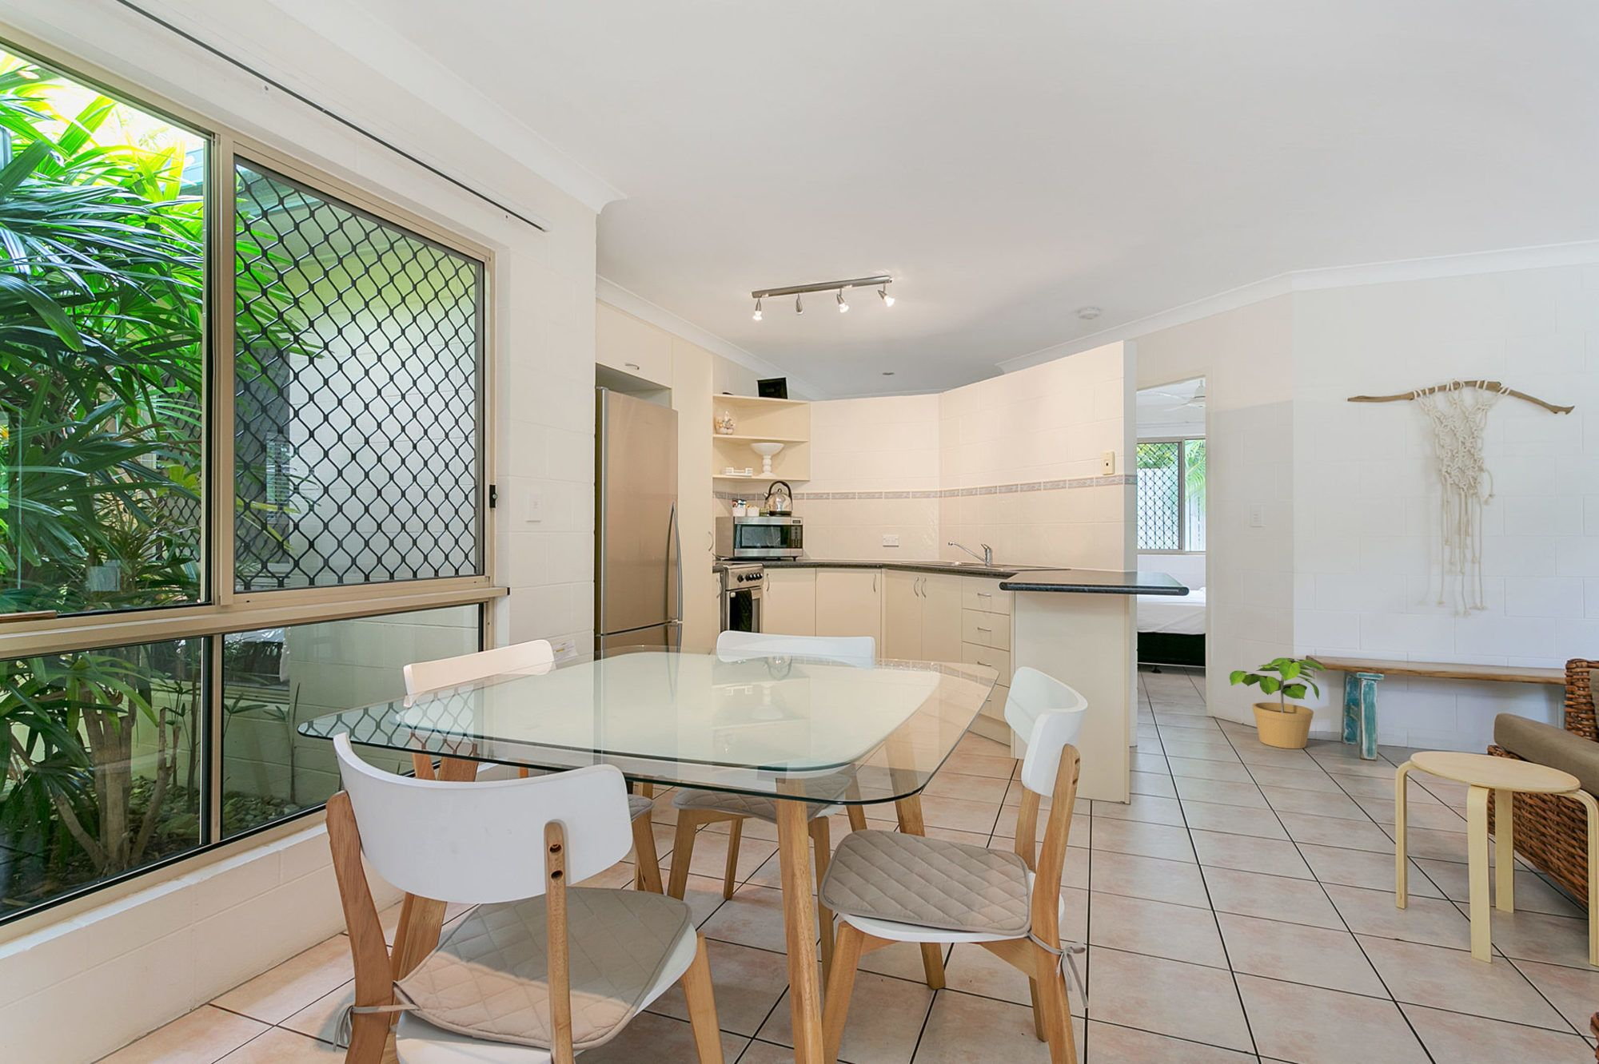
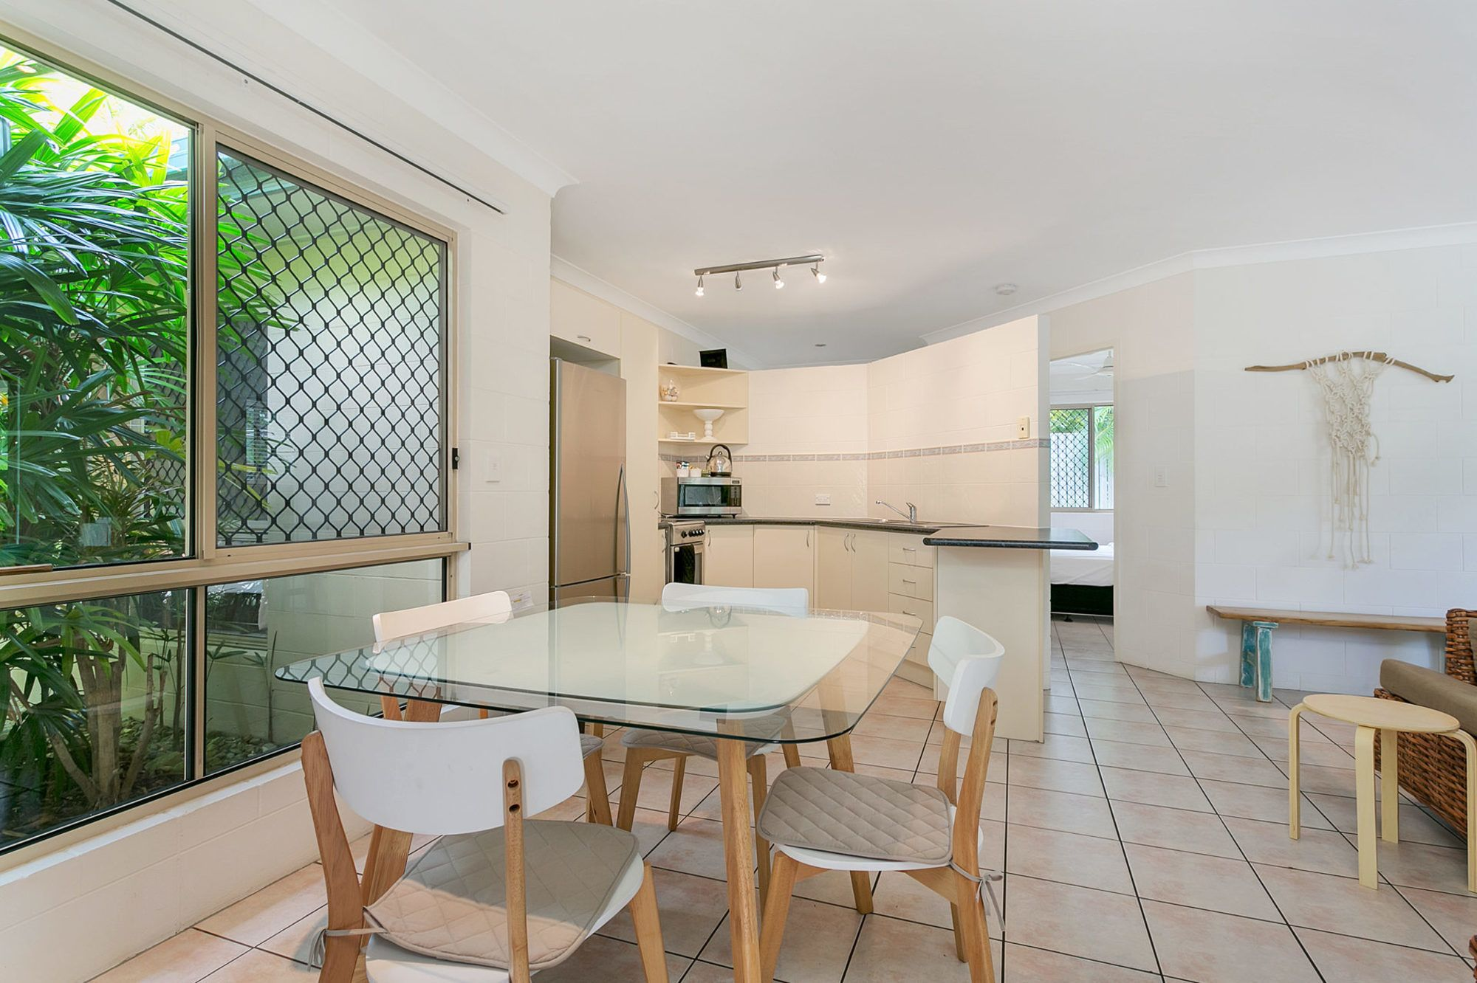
- potted plant [1228,657,1328,749]
